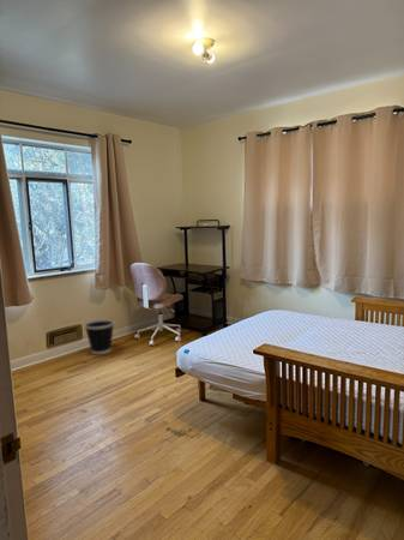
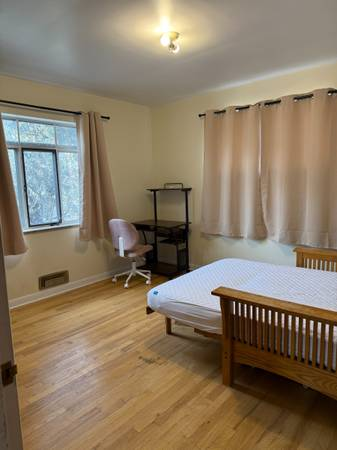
- wastebasket [83,318,115,355]
